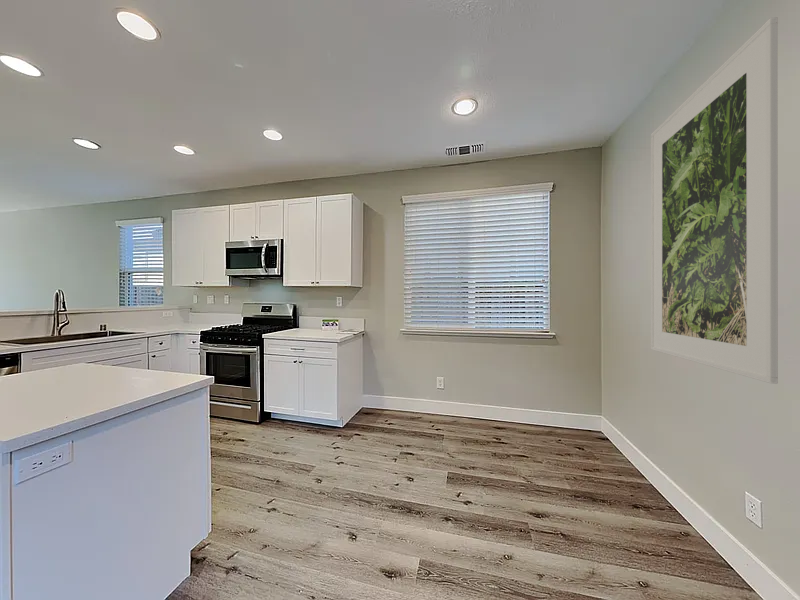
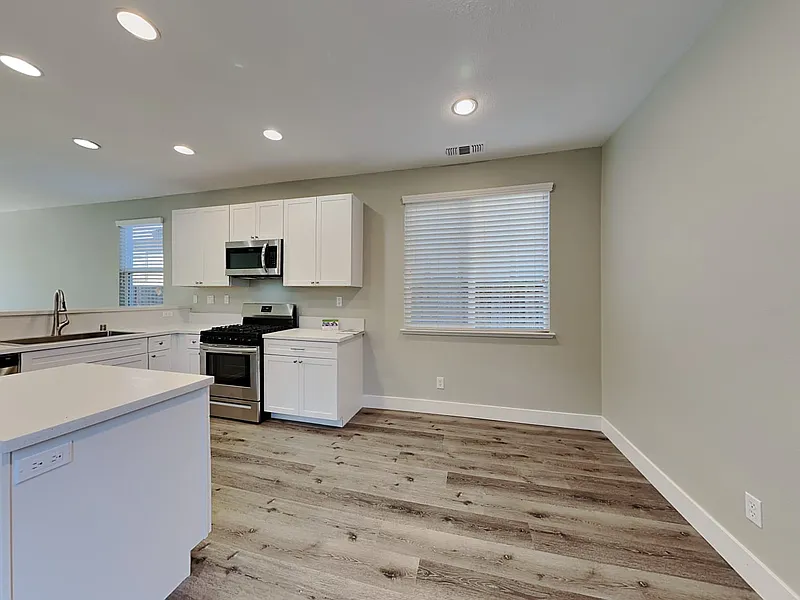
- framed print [650,16,779,385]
